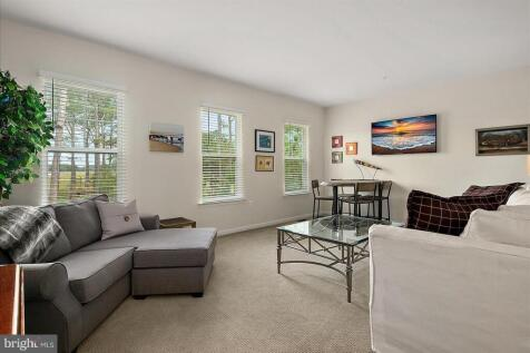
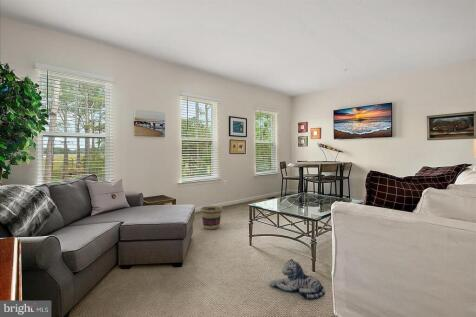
+ basket [200,205,223,230]
+ plush toy [269,258,326,300]
